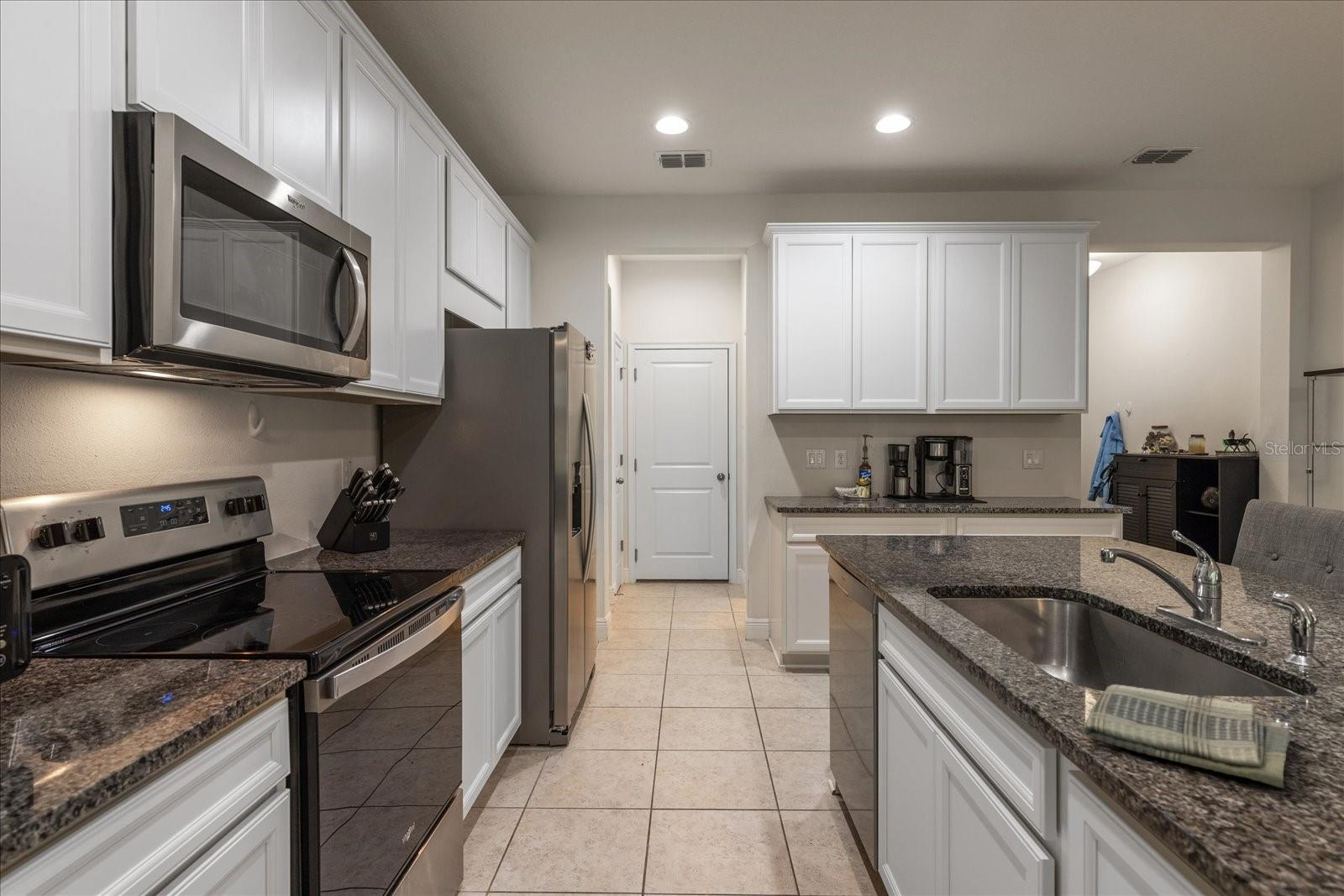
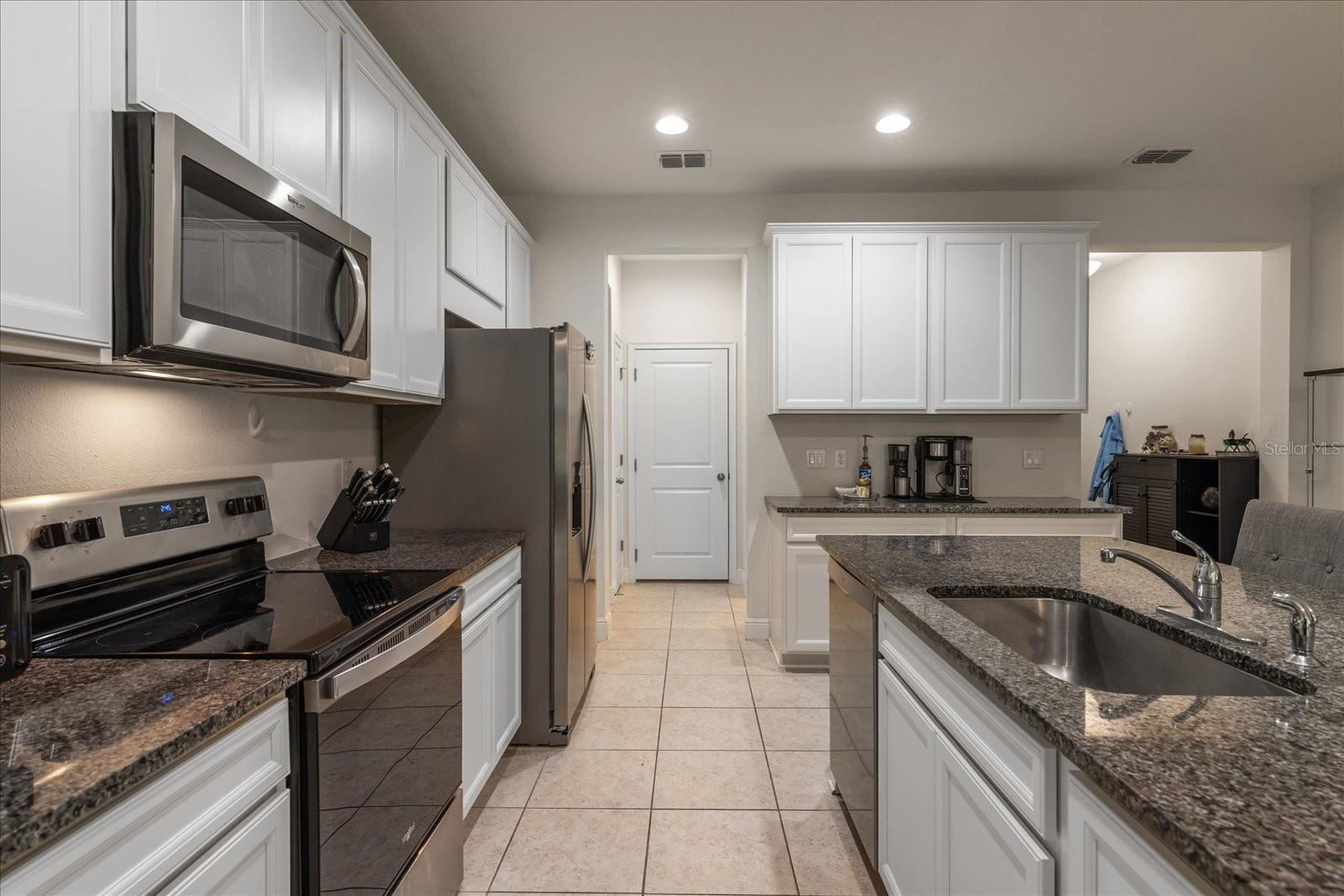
- dish towel [1083,684,1292,789]
